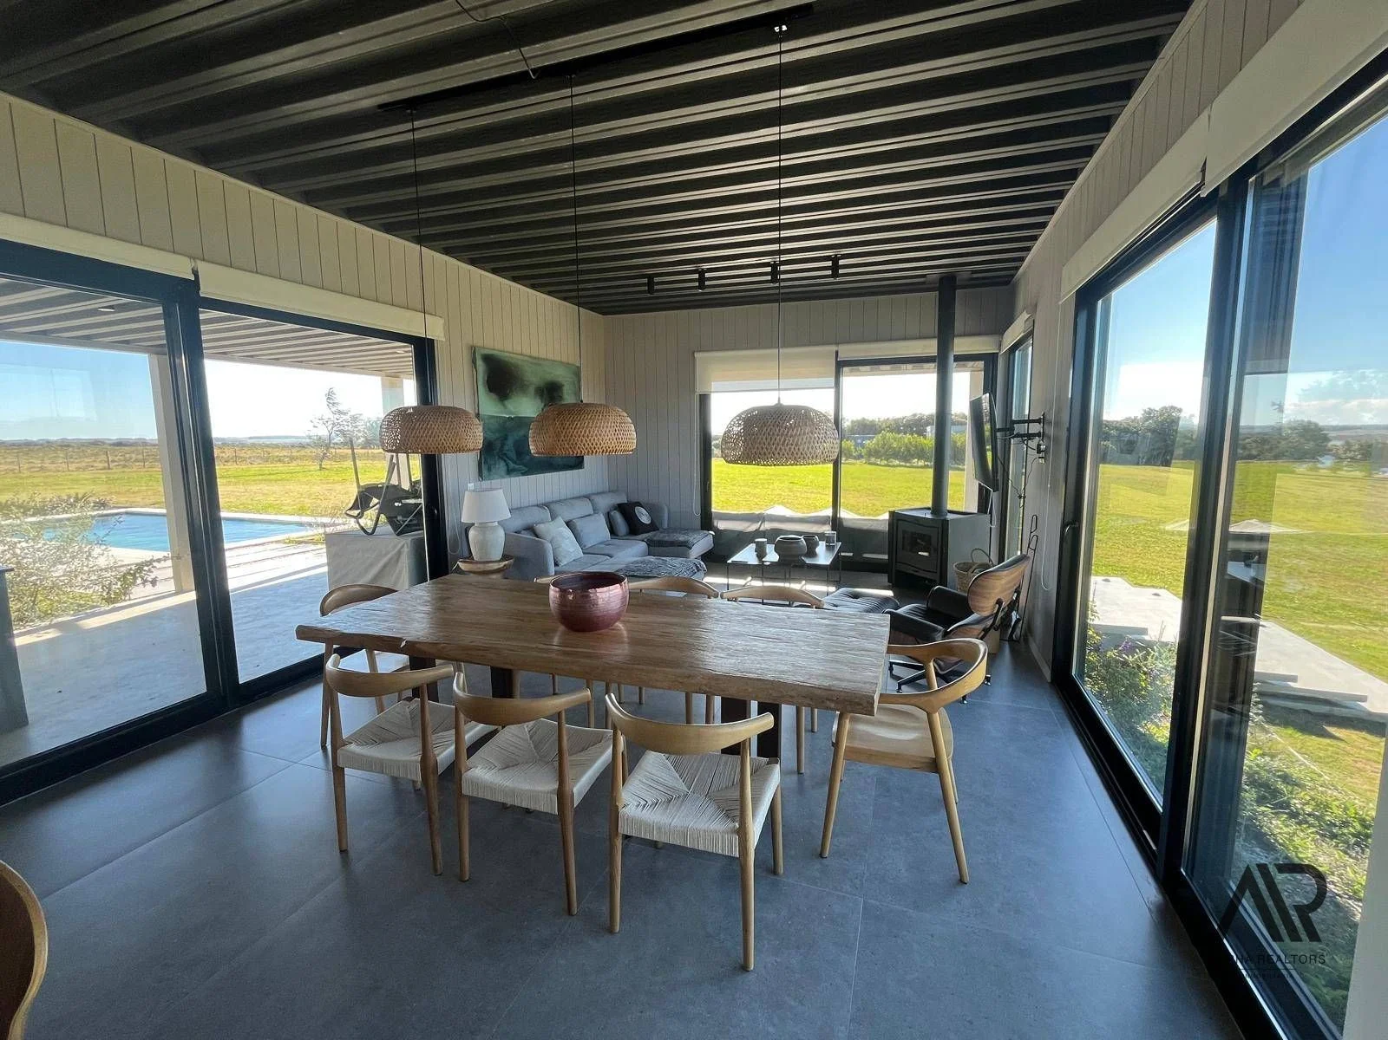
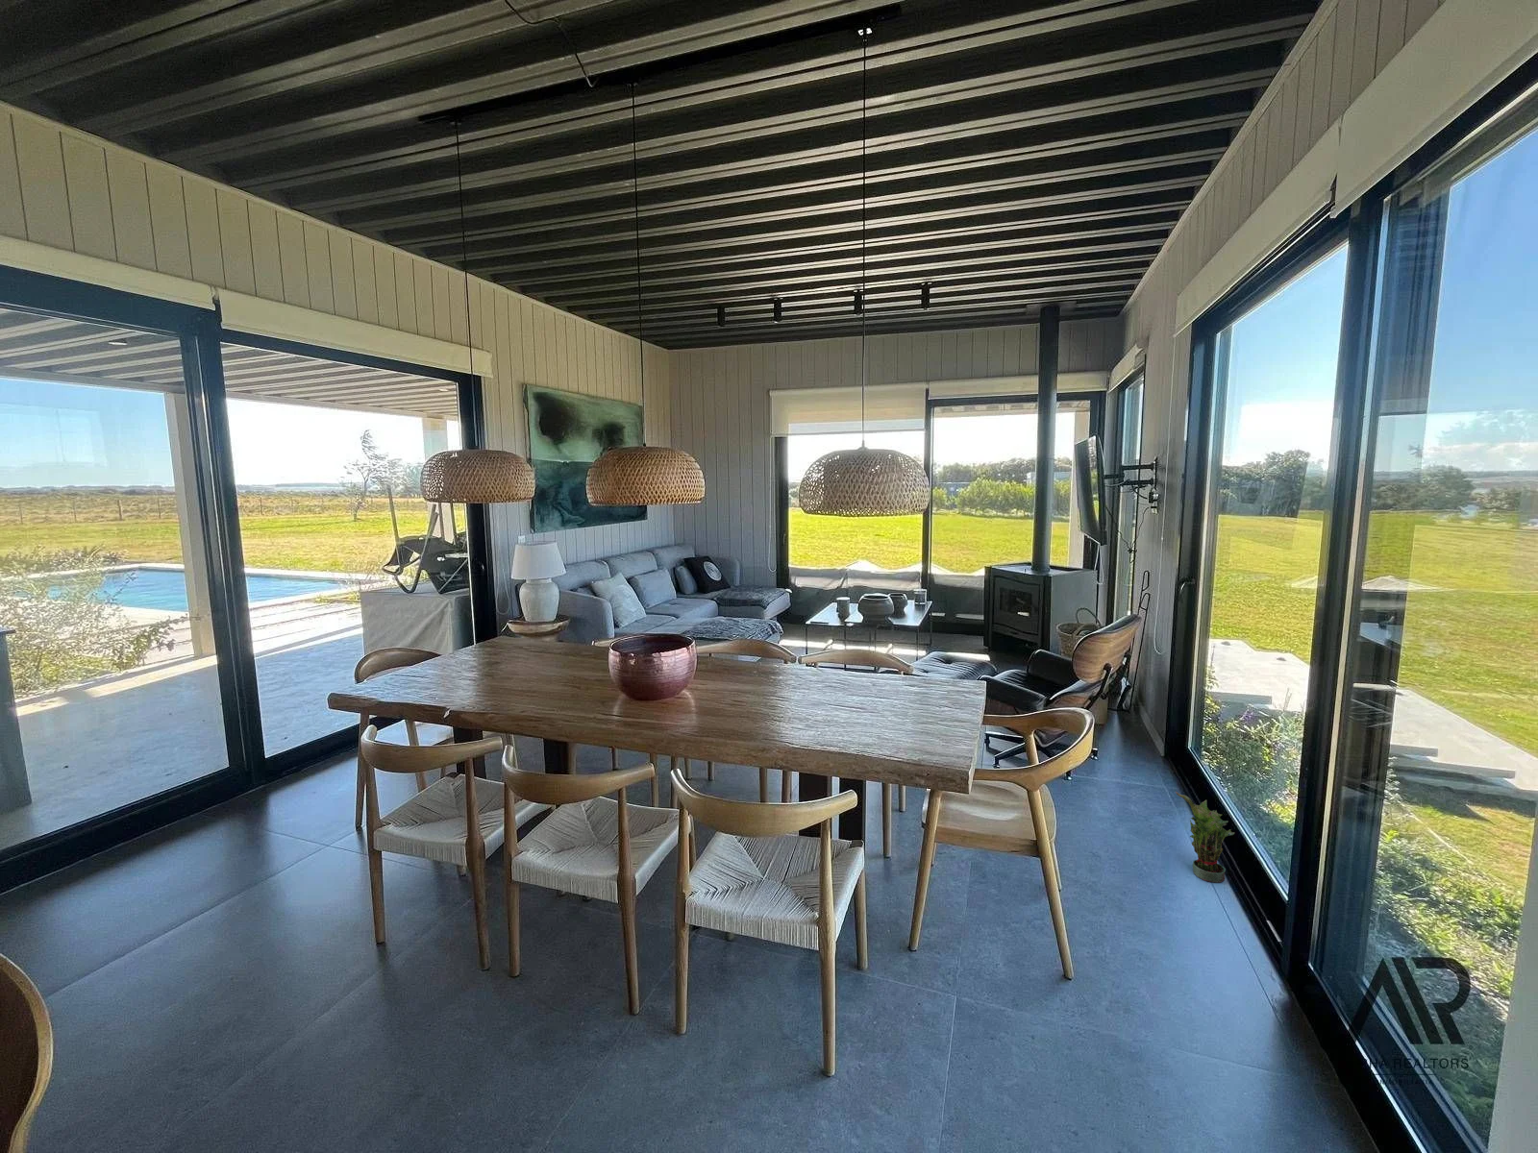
+ potted plant [1175,791,1235,883]
